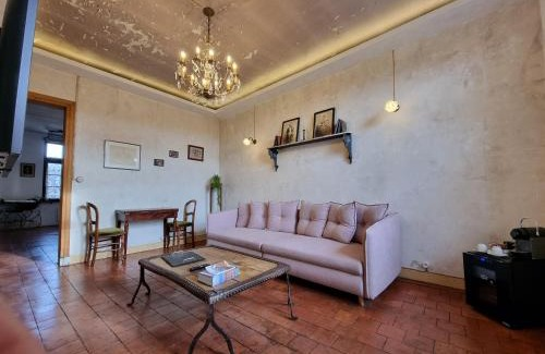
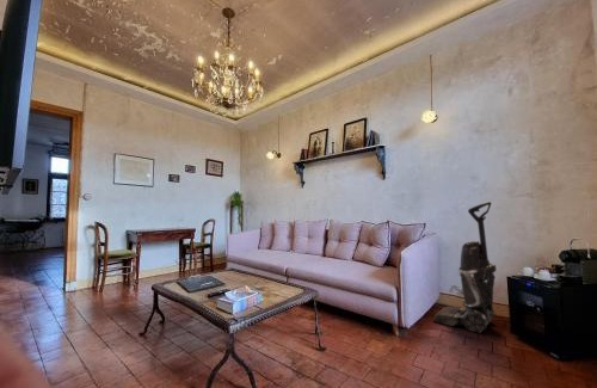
+ vacuum cleaner [432,201,498,334]
